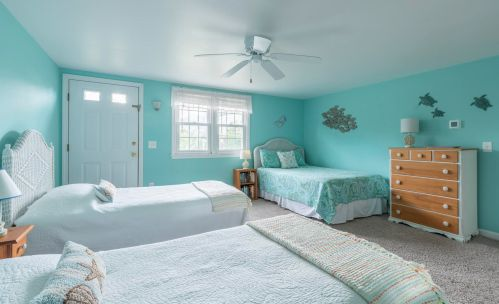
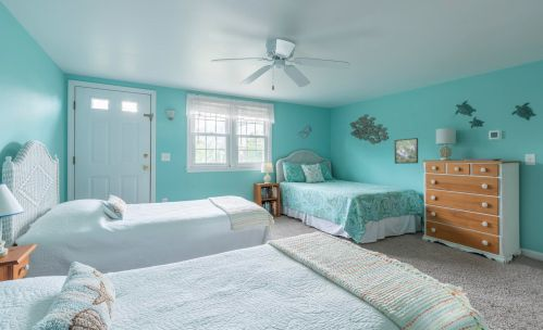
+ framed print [394,137,419,165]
